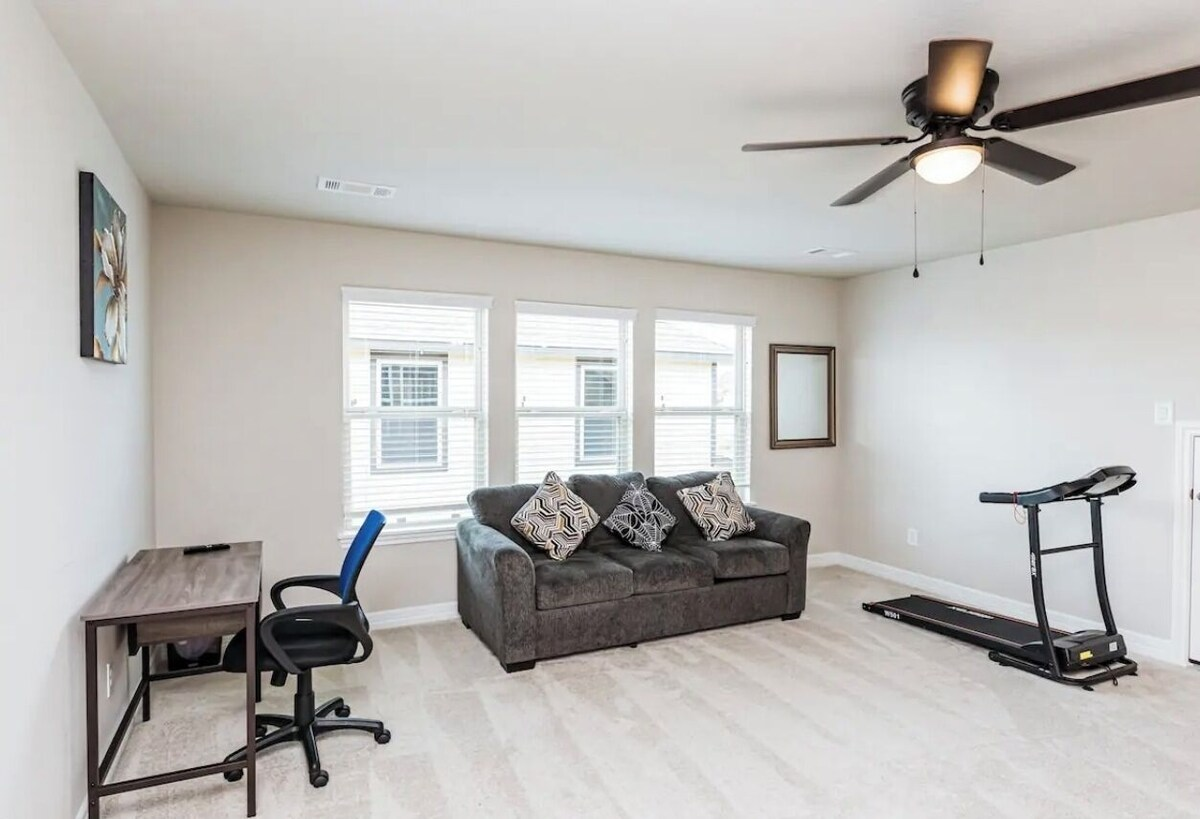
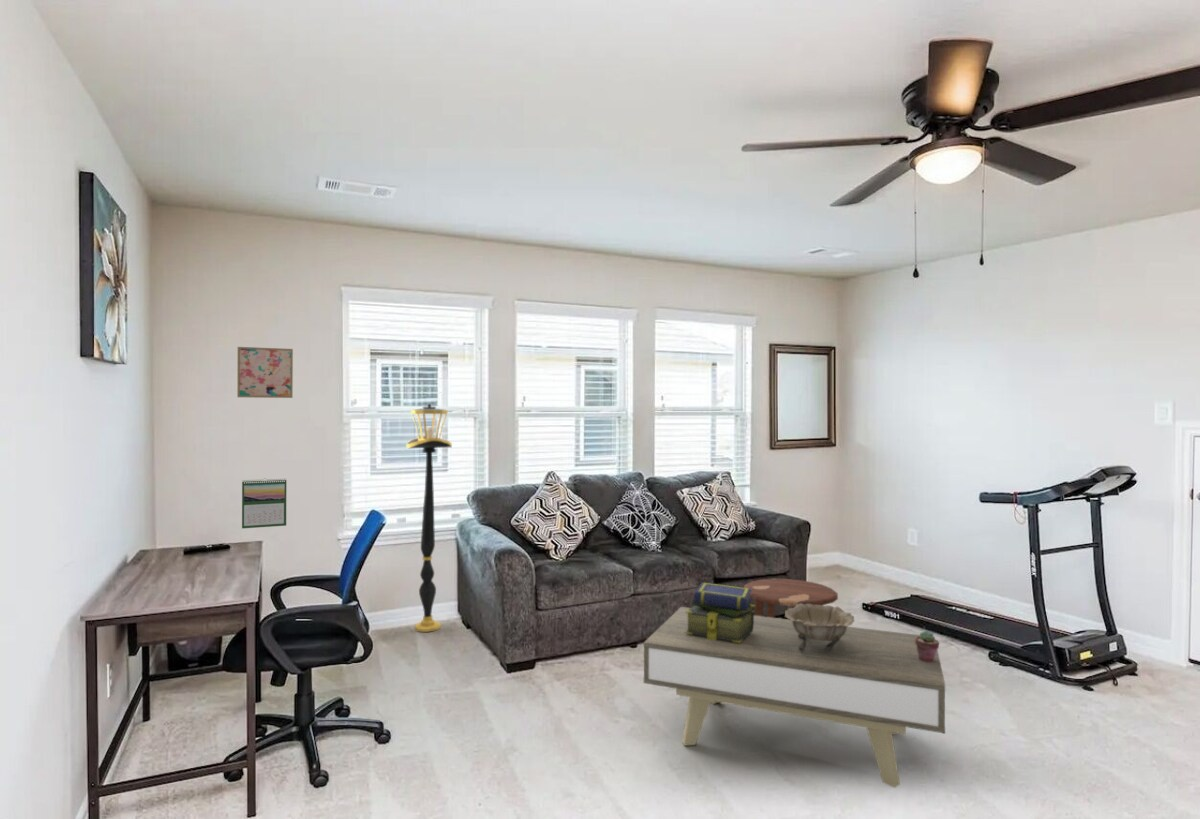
+ potted succulent [915,630,940,662]
+ stack of books [685,581,756,643]
+ floor lamp [405,402,453,633]
+ calendar [241,478,287,529]
+ decorative bowl [784,604,855,652]
+ side table [743,578,839,618]
+ coffee table [643,606,946,789]
+ wall art [236,346,294,399]
